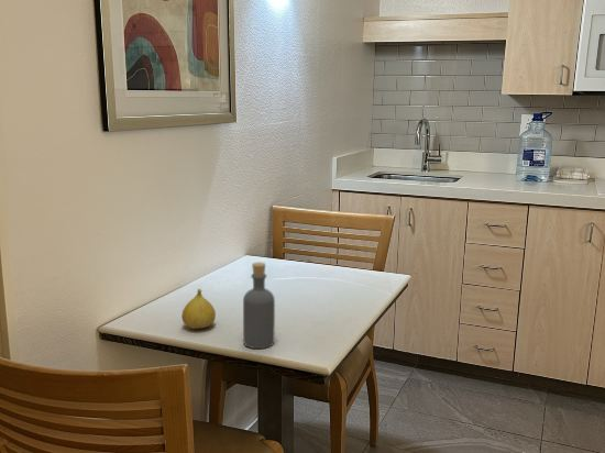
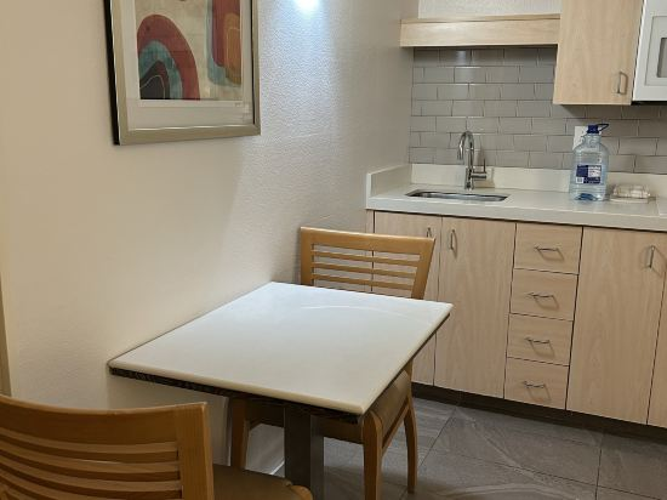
- fruit [180,288,217,330]
- bottle [242,261,276,350]
